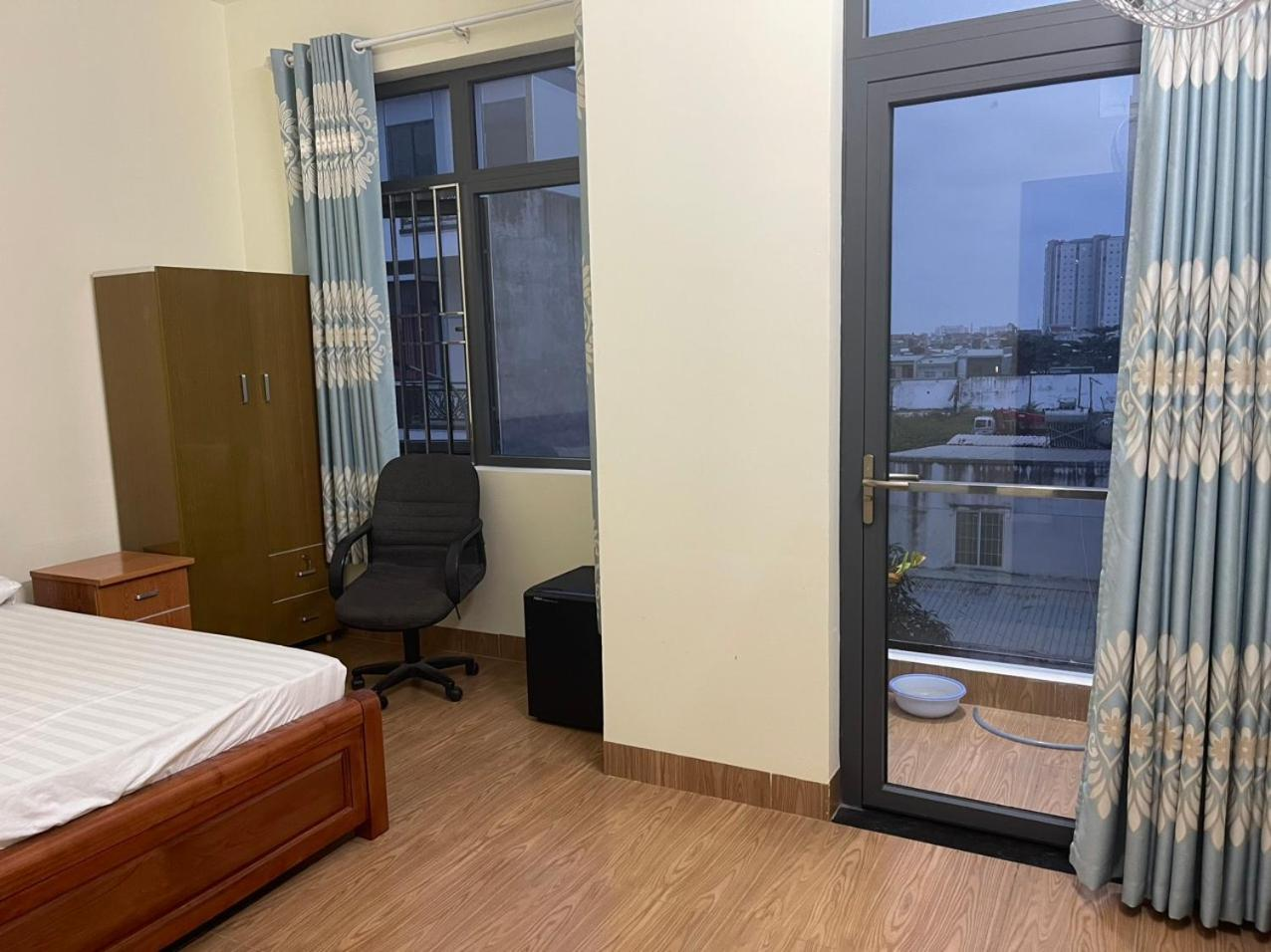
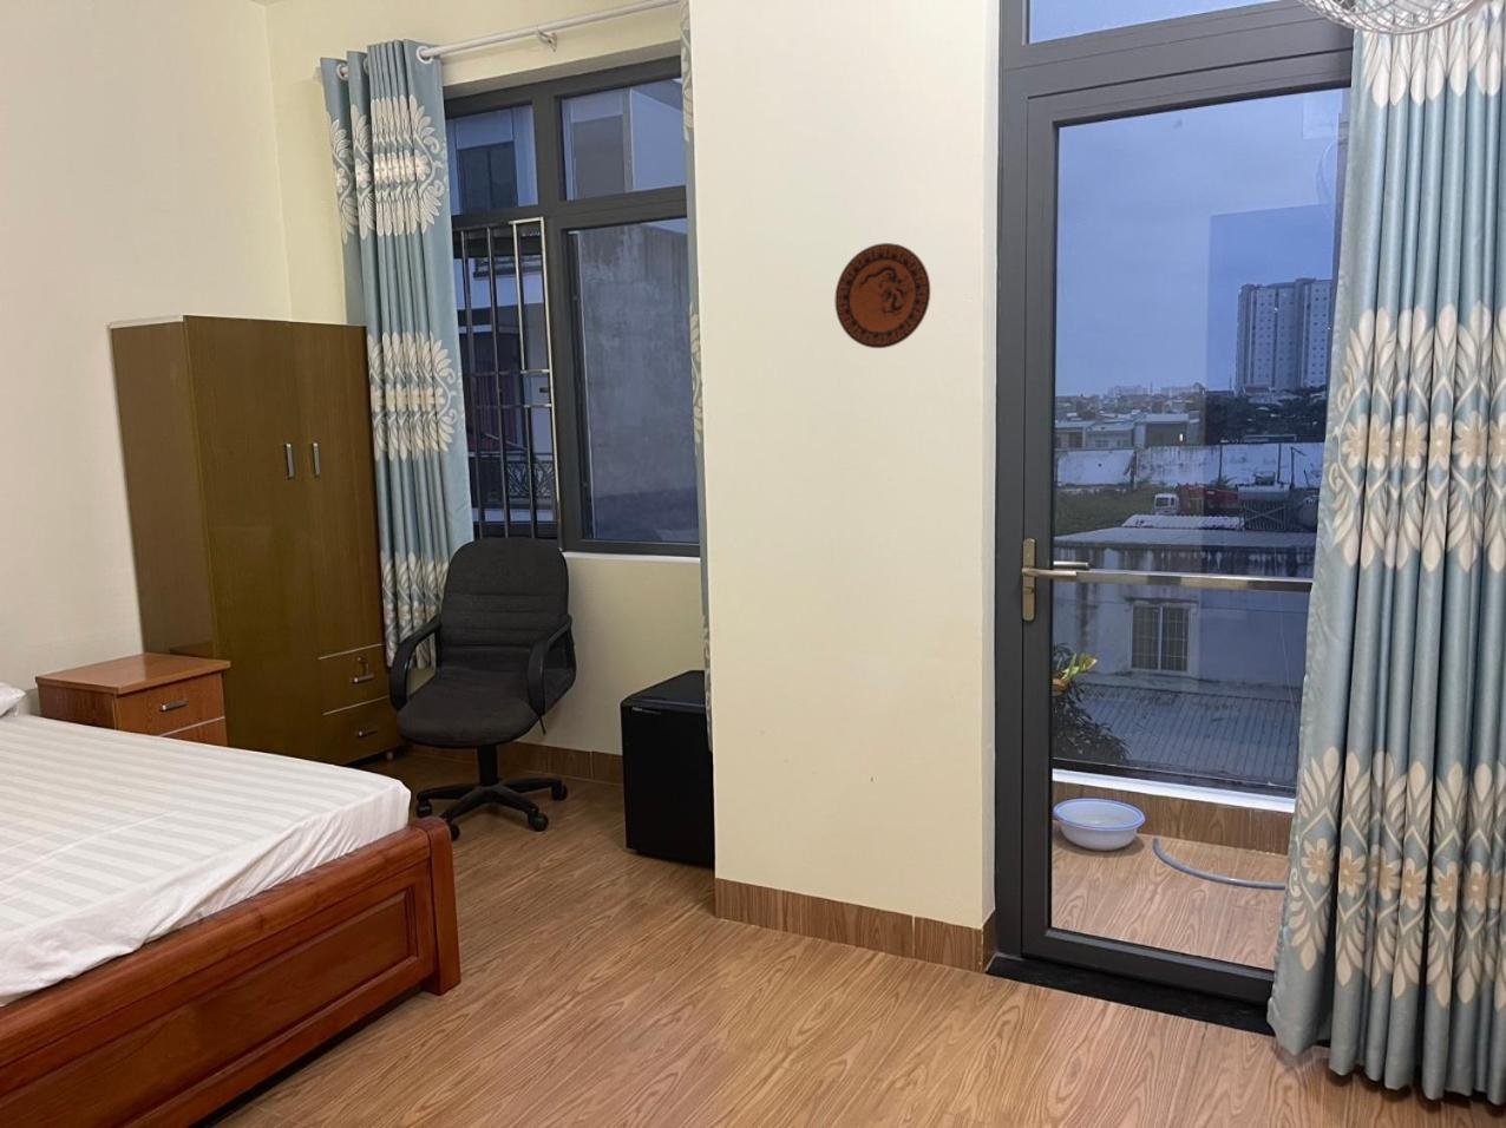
+ decorative plate [834,242,931,350]
